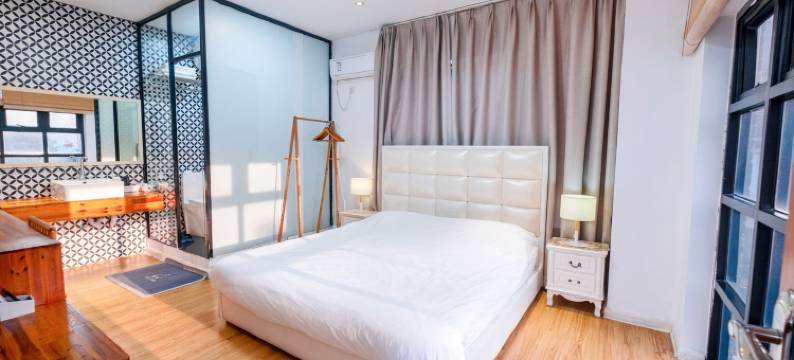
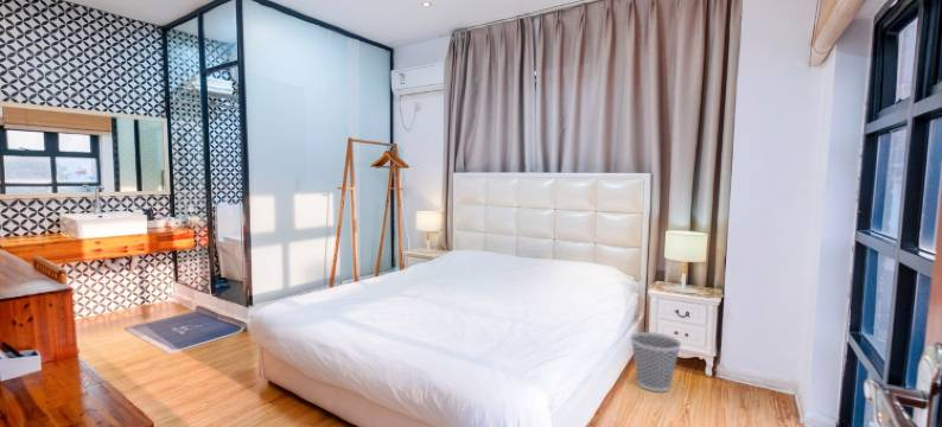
+ wastebasket [629,331,682,393]
